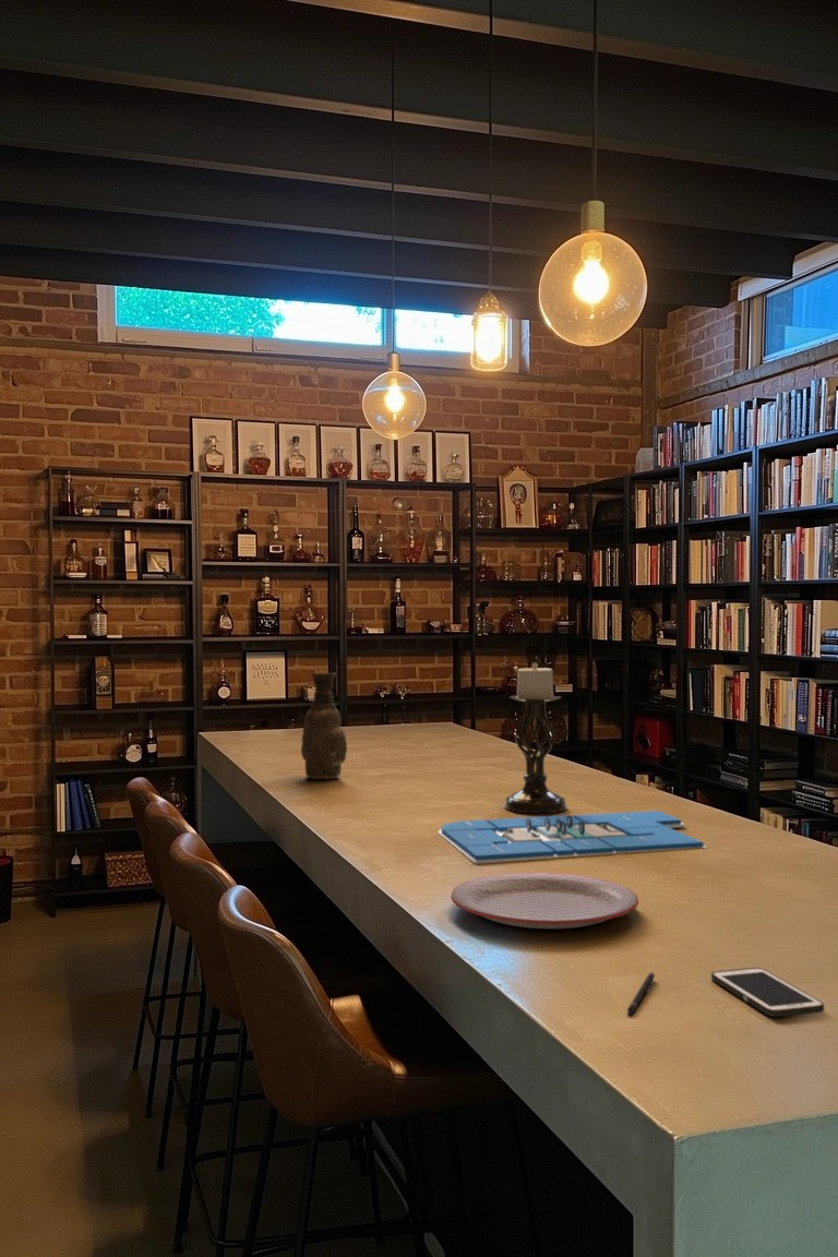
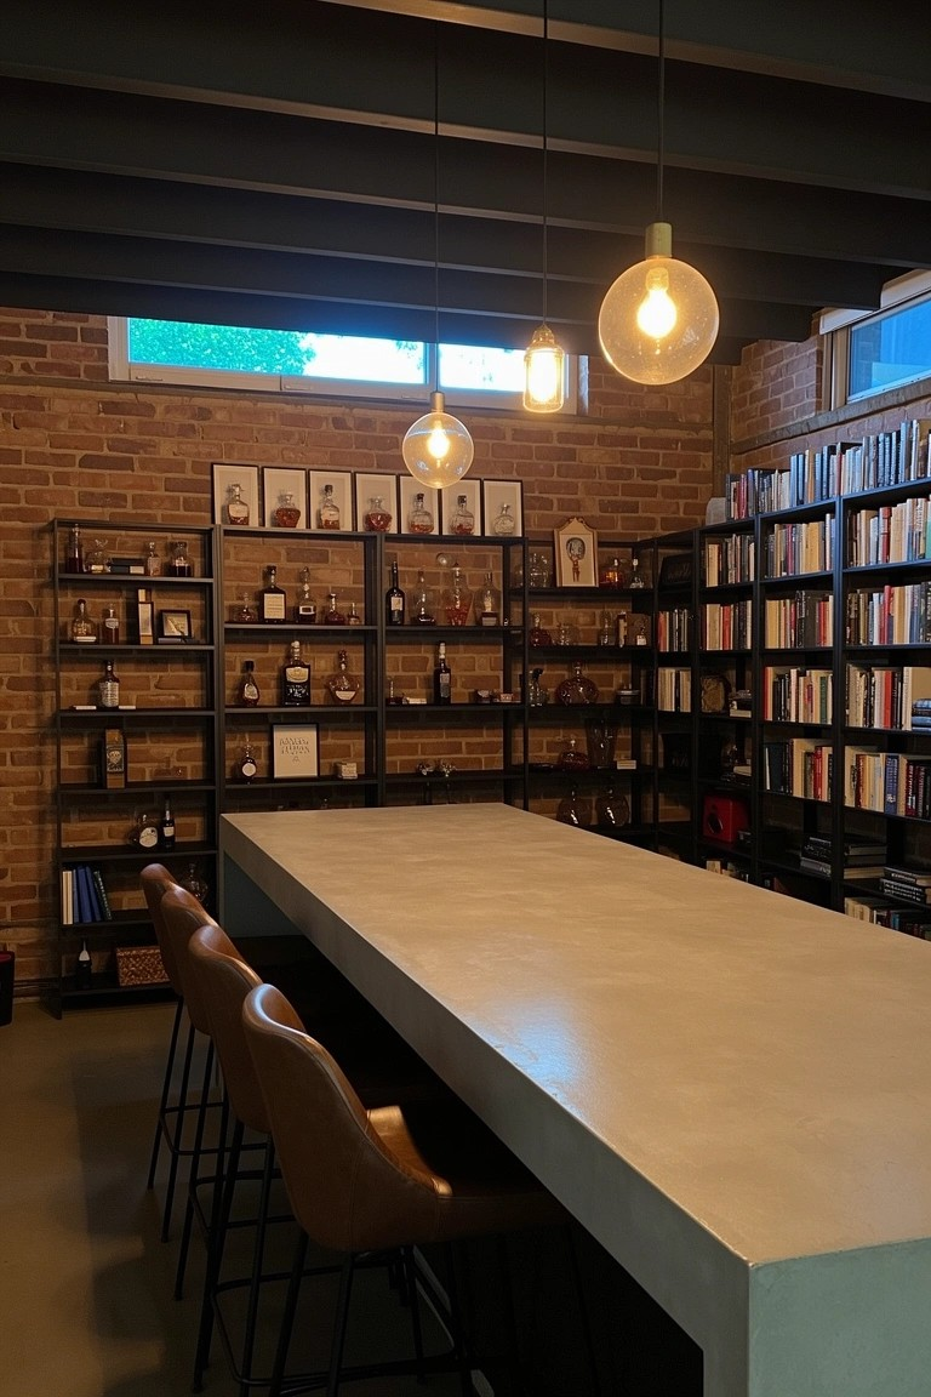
- cell phone [710,967,825,1018]
- pen [626,971,656,1016]
- candle holder [503,662,567,814]
- board game [438,810,707,865]
- decorative bottle [300,672,348,780]
- plate [450,871,639,930]
